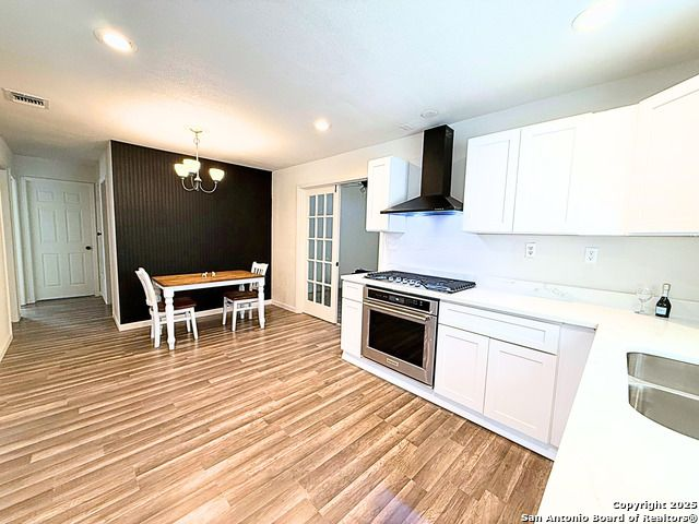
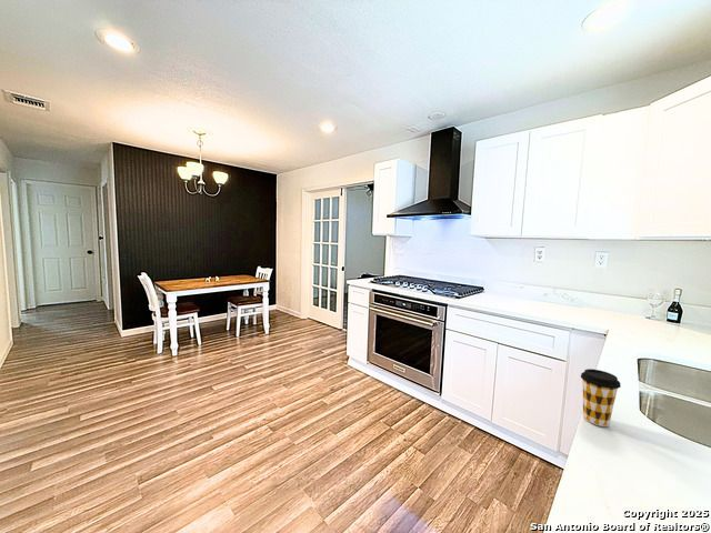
+ coffee cup [580,368,622,428]
